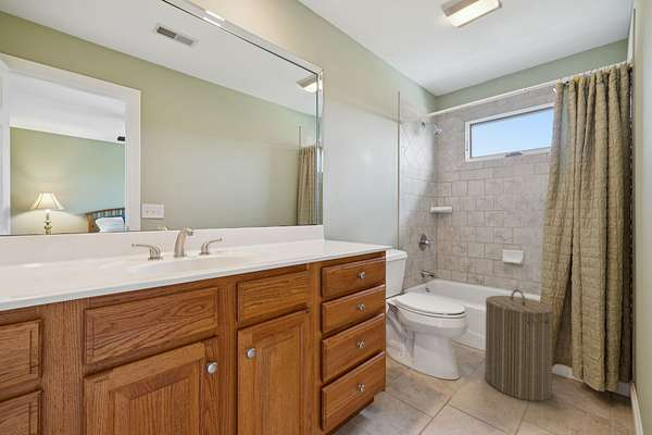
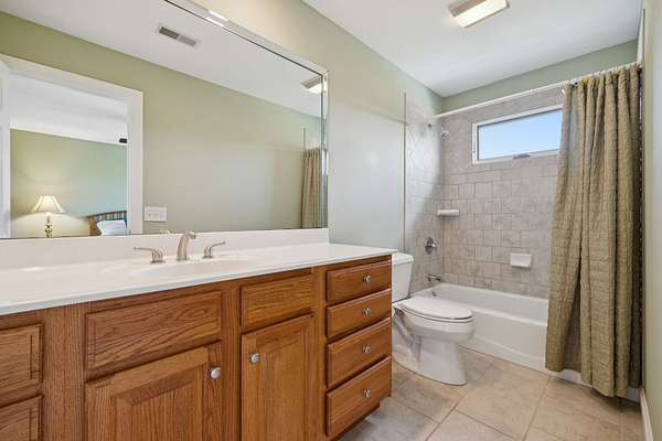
- laundry hamper [485,289,554,402]
